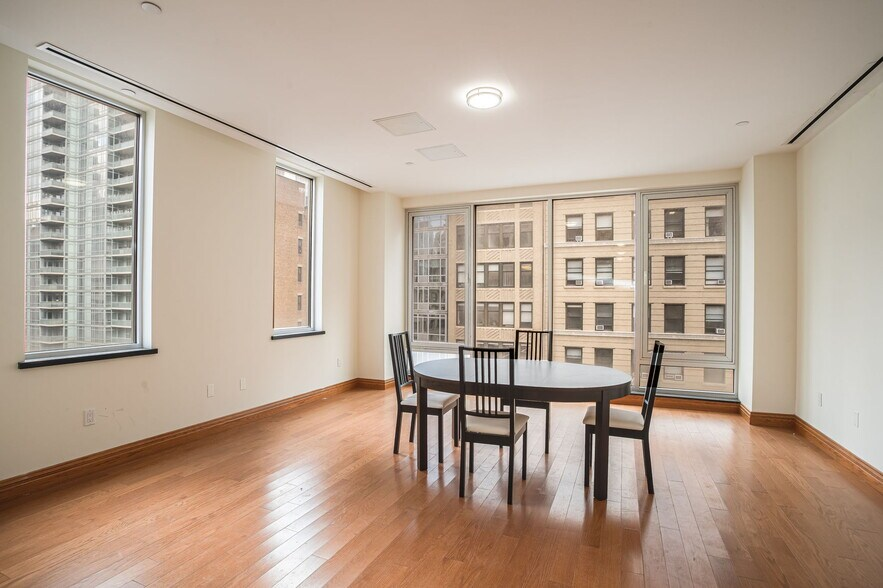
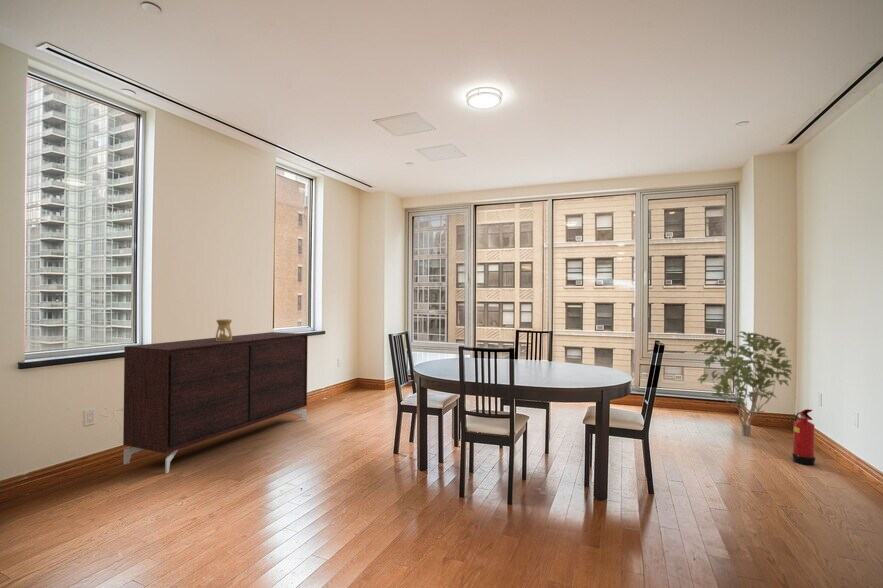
+ sideboard [122,331,309,474]
+ shrub [692,330,793,437]
+ oil burner [215,319,233,341]
+ fire extinguisher [791,408,817,466]
